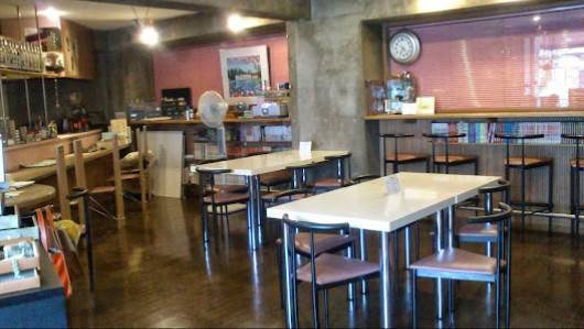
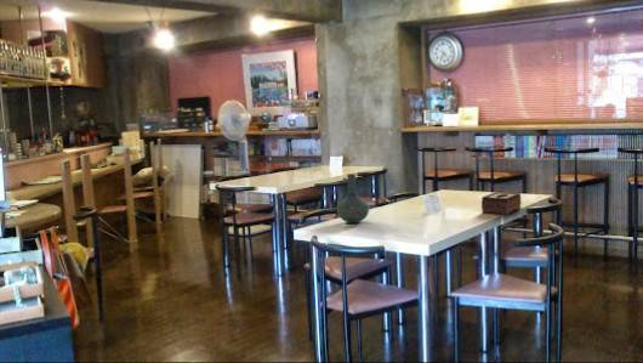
+ tissue box [480,191,522,216]
+ vase [336,172,370,225]
